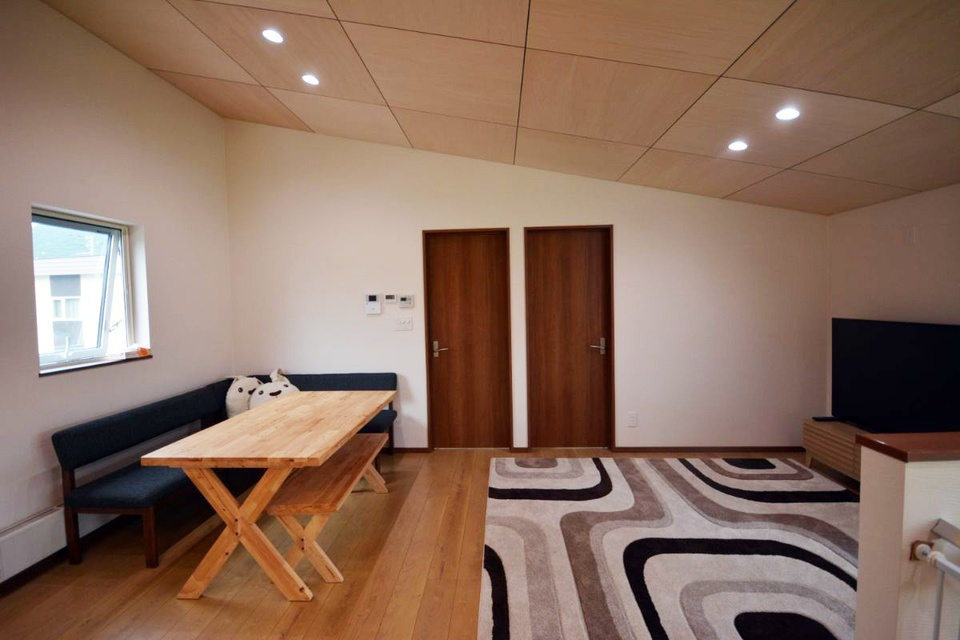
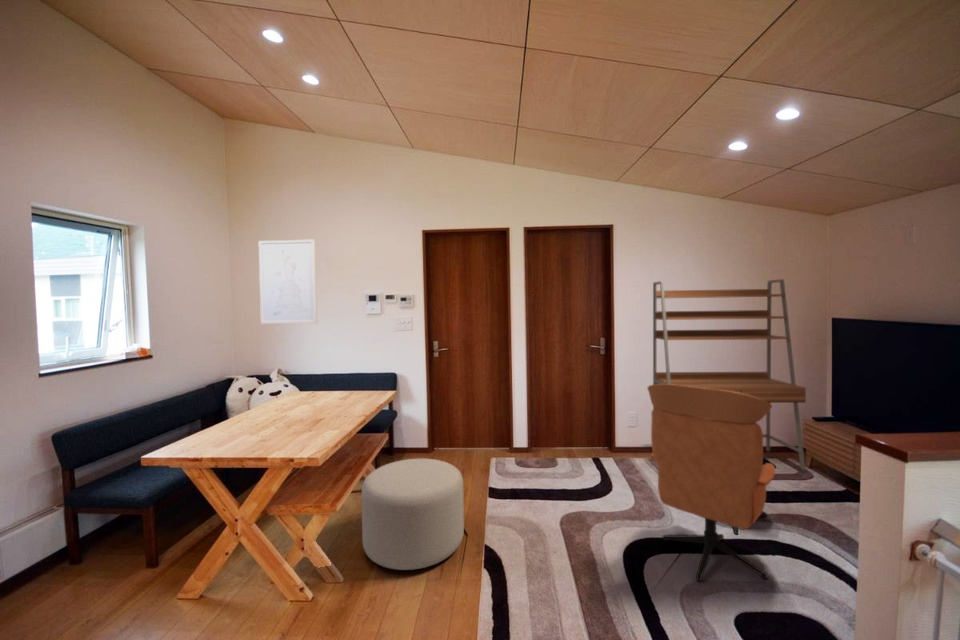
+ ottoman [361,458,465,571]
+ lounge chair [646,384,776,582]
+ wall art [258,239,318,325]
+ shelving unit [652,278,807,471]
